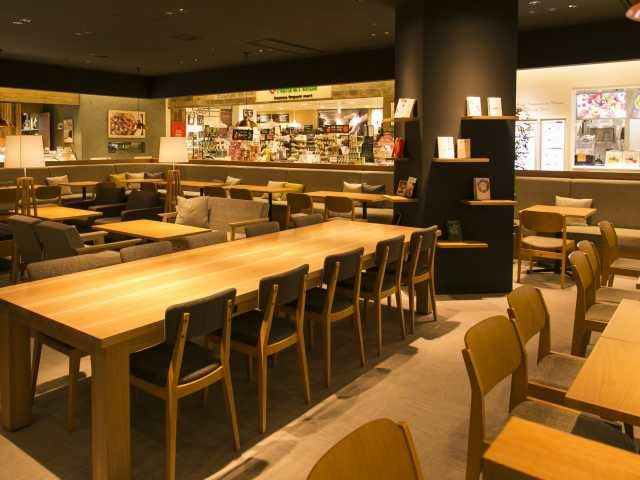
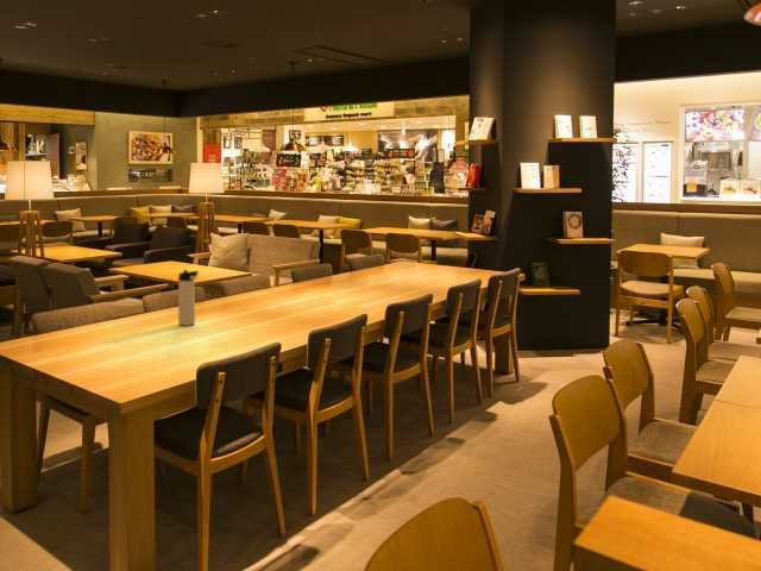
+ thermos bottle [177,269,200,327]
